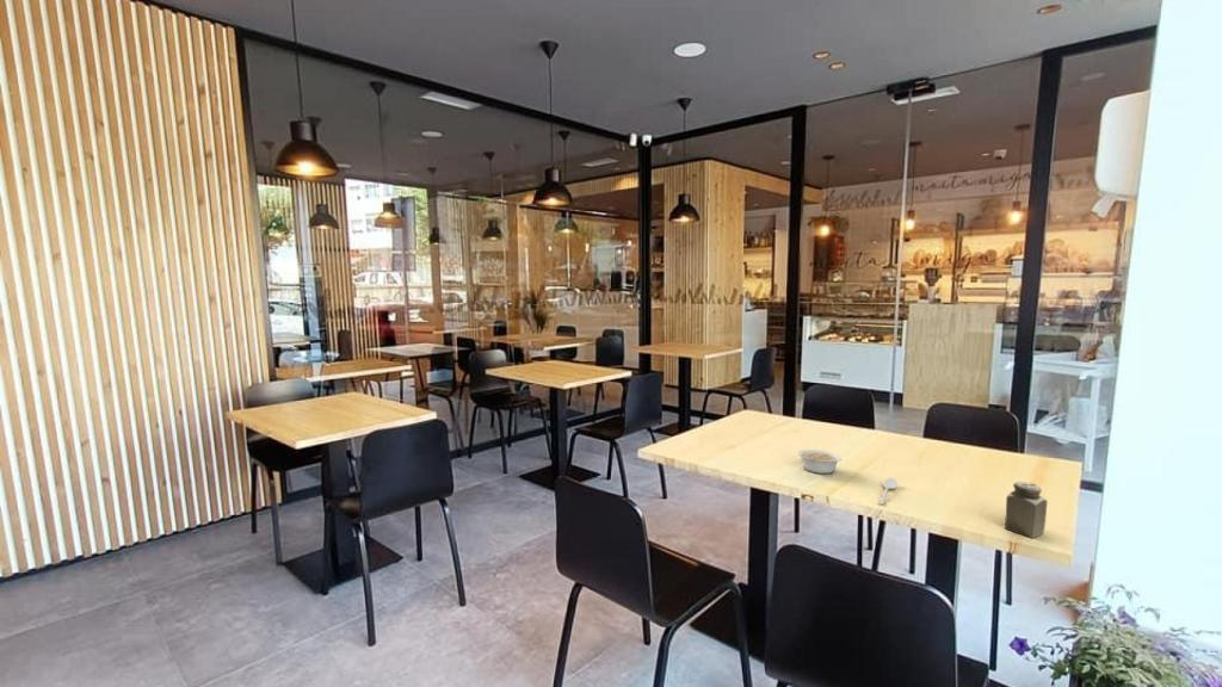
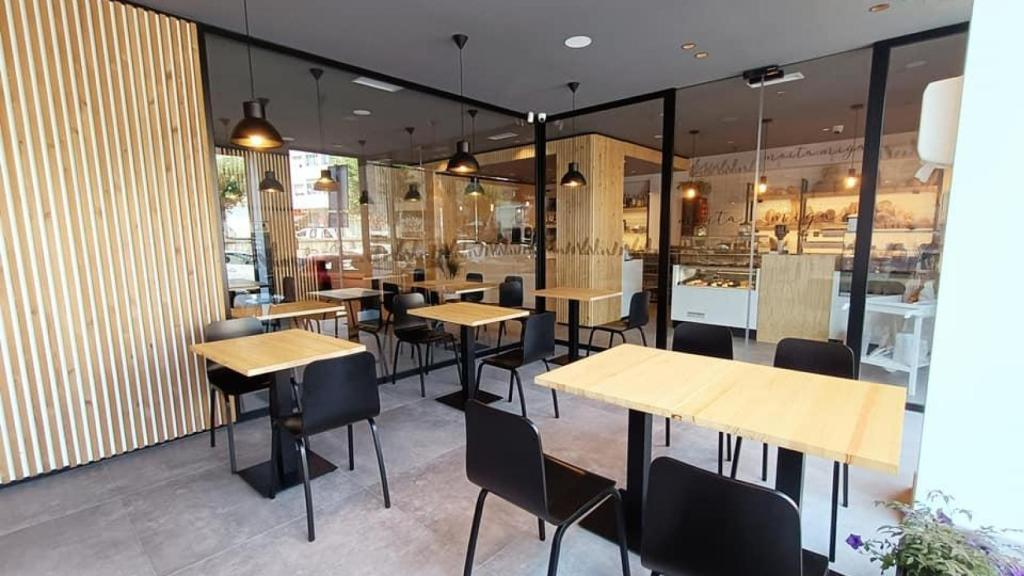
- spoon [877,476,899,506]
- salt shaker [1004,481,1049,539]
- legume [796,448,843,475]
